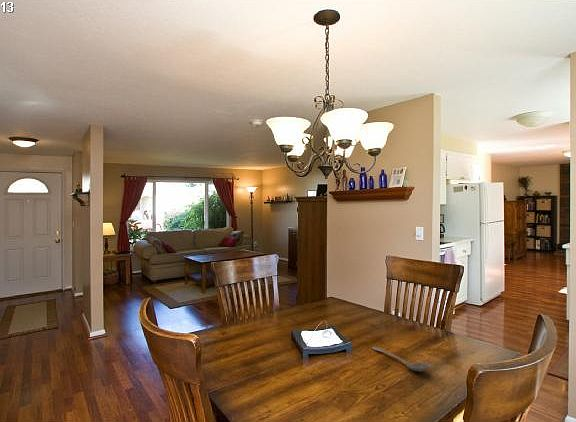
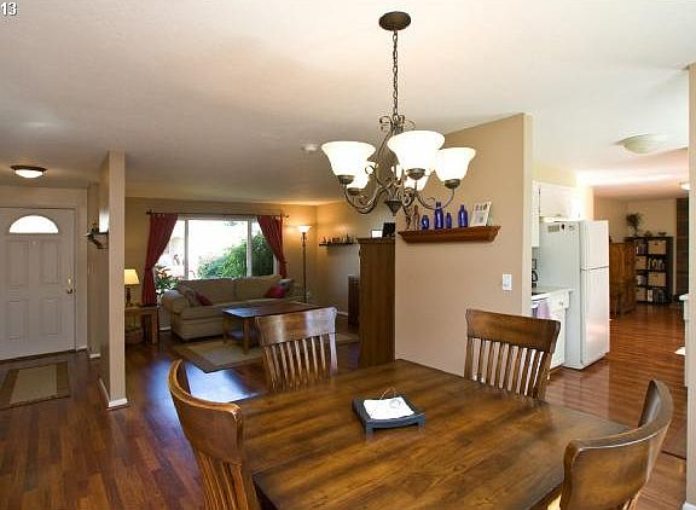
- stirrer [371,346,432,373]
